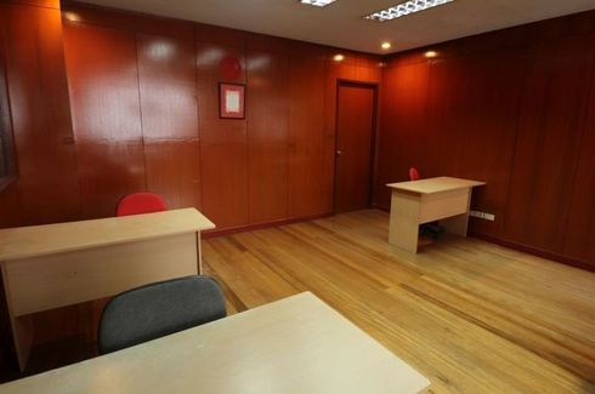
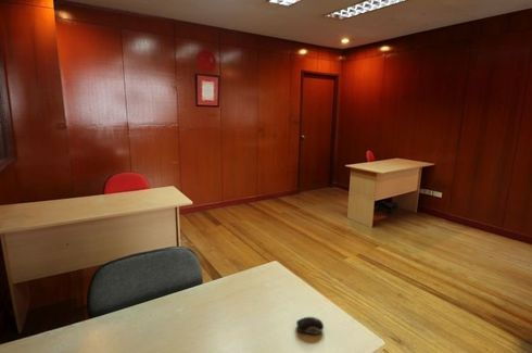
+ computer mouse [295,316,325,336]
